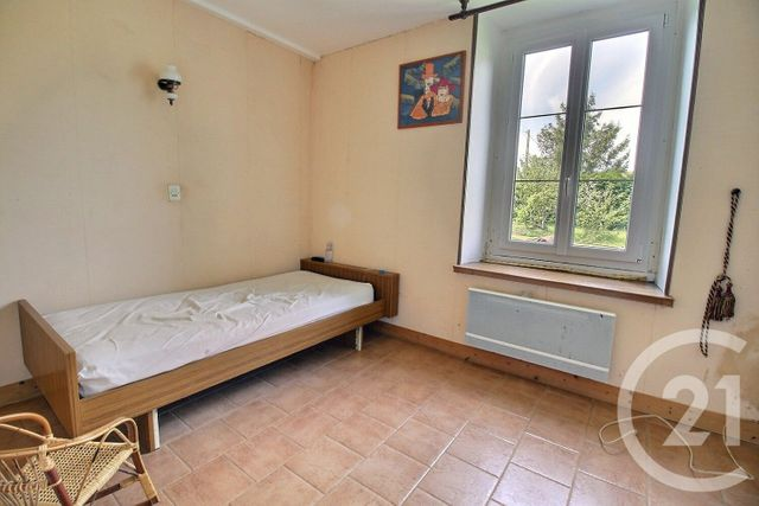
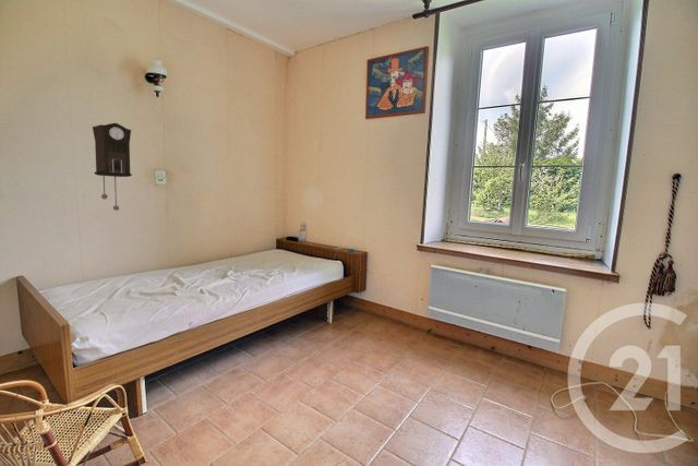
+ pendulum clock [92,122,133,212]
